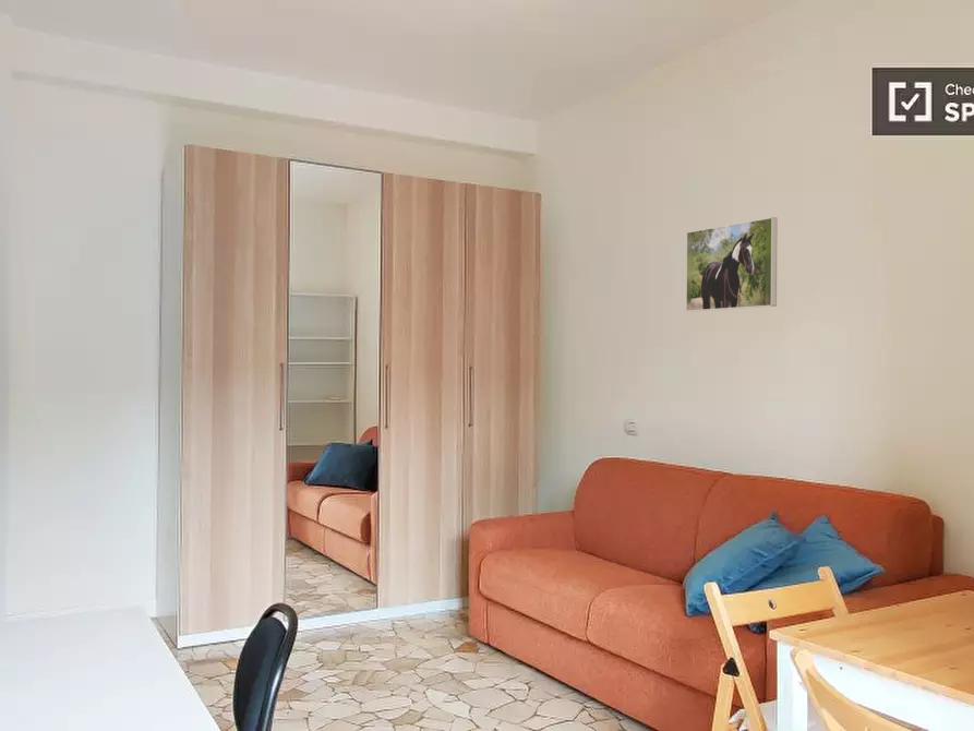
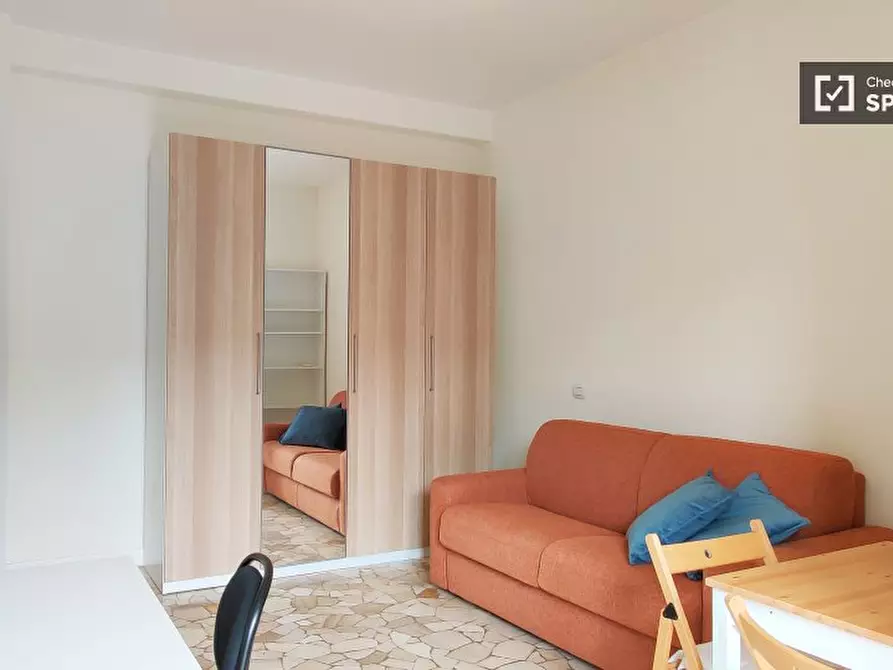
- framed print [685,216,779,313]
